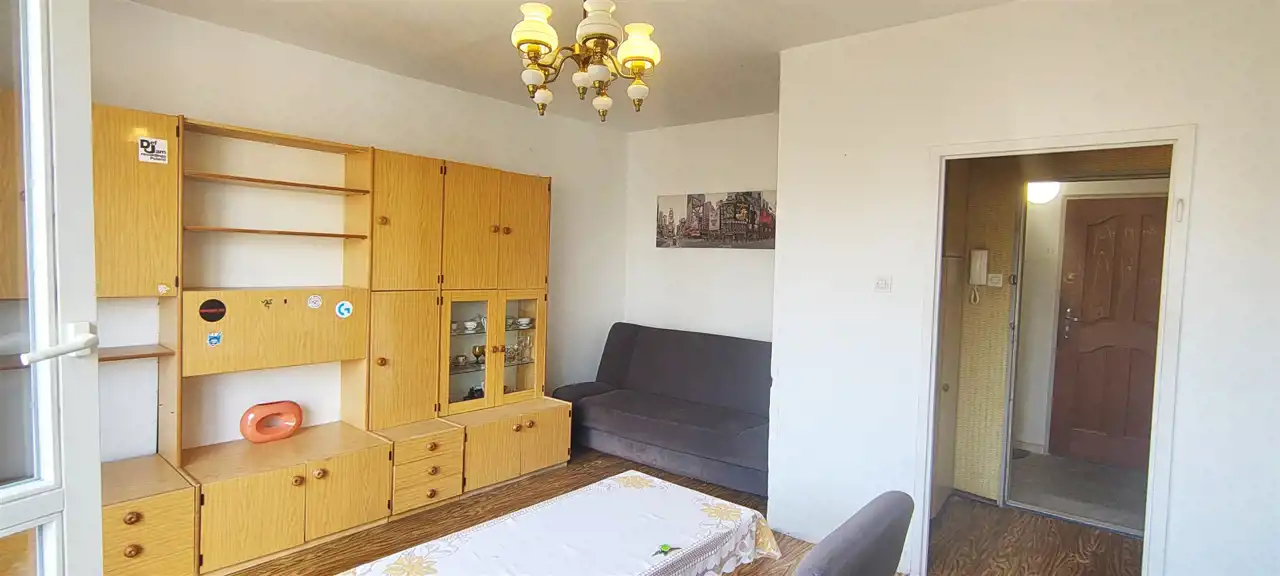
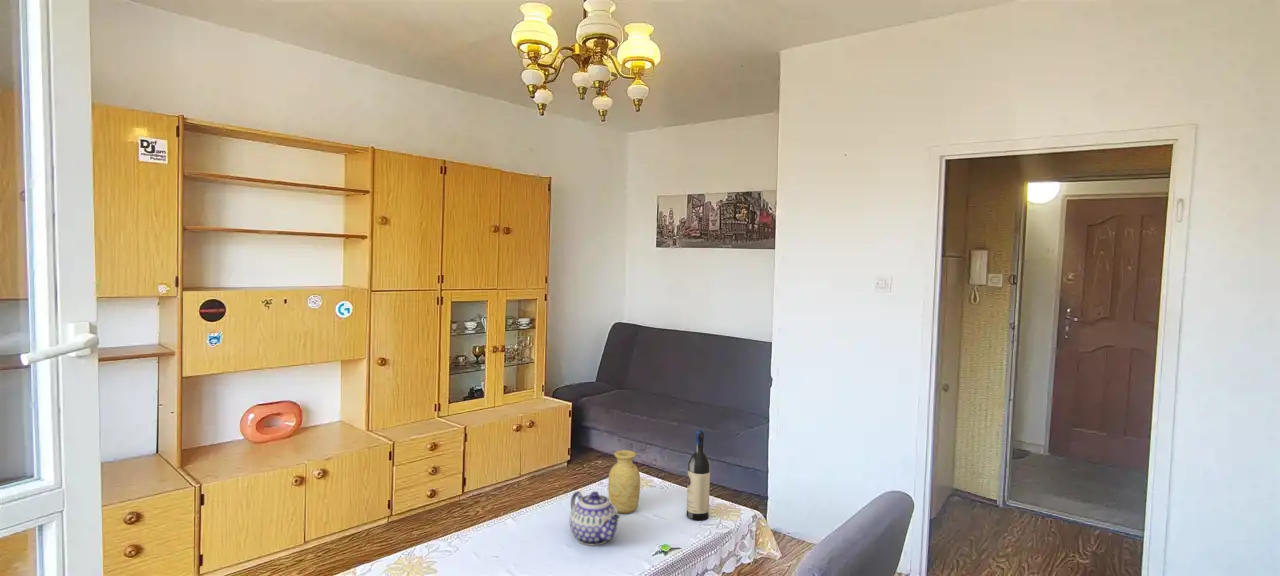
+ teapot [569,490,621,547]
+ vase [607,449,641,515]
+ wine bottle [686,428,711,522]
